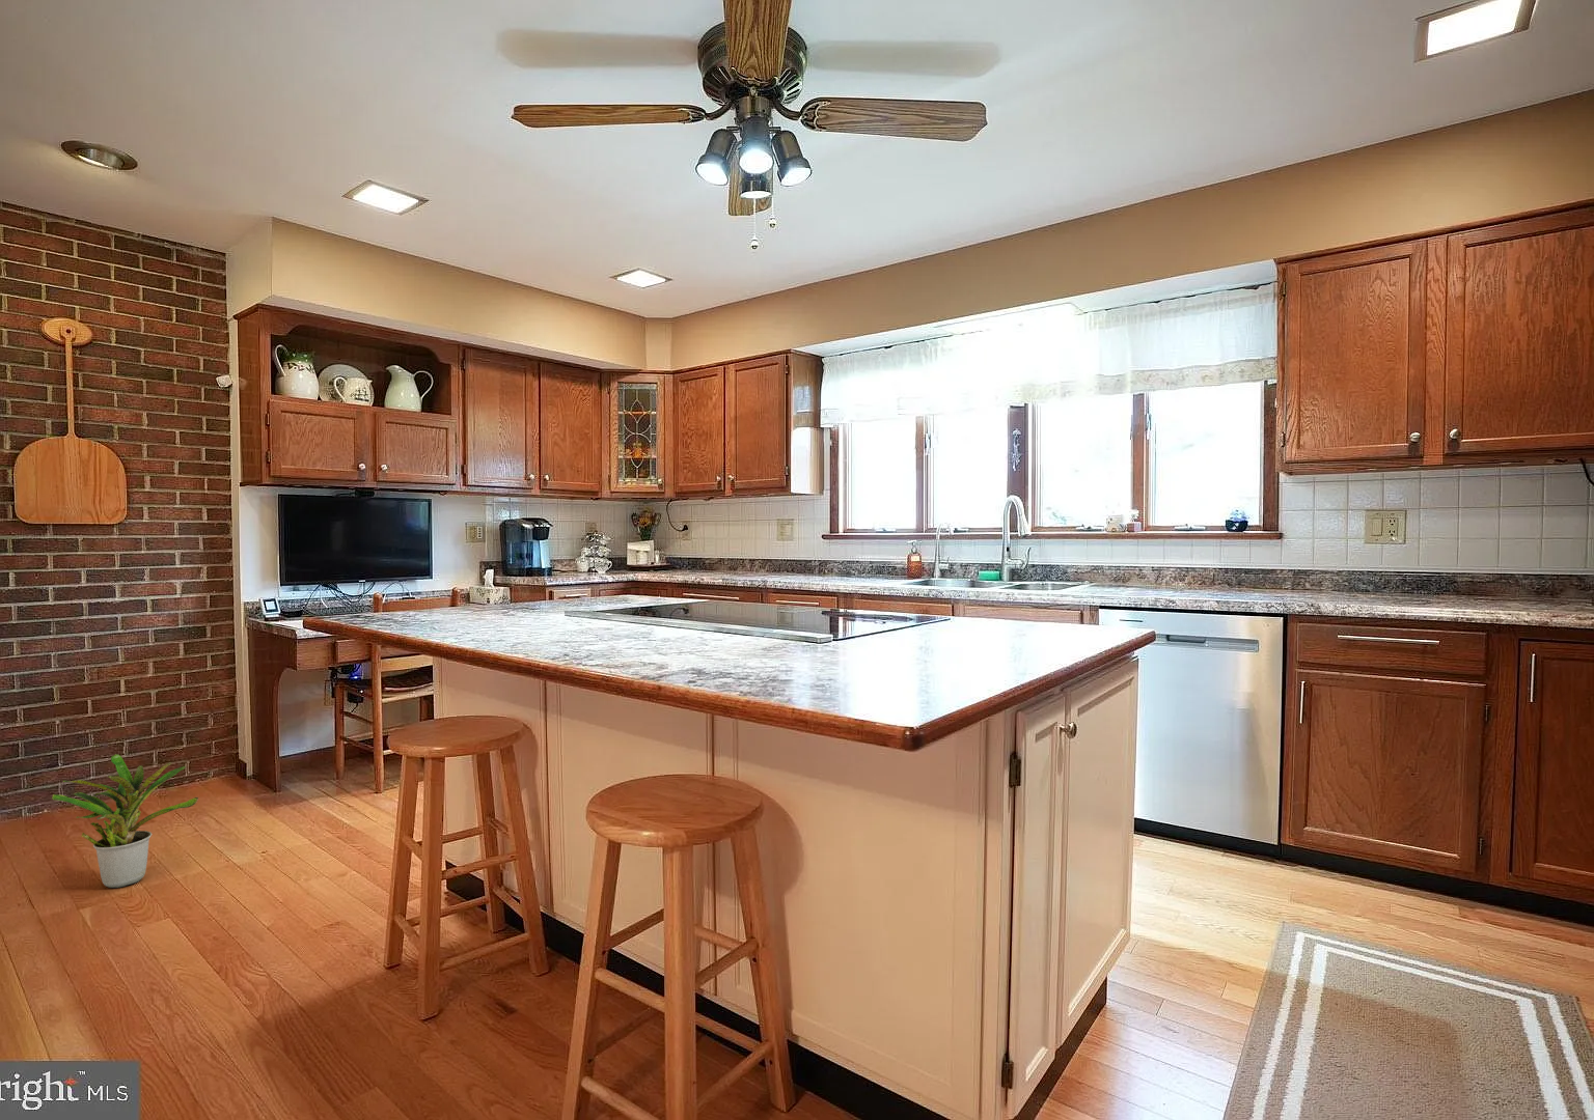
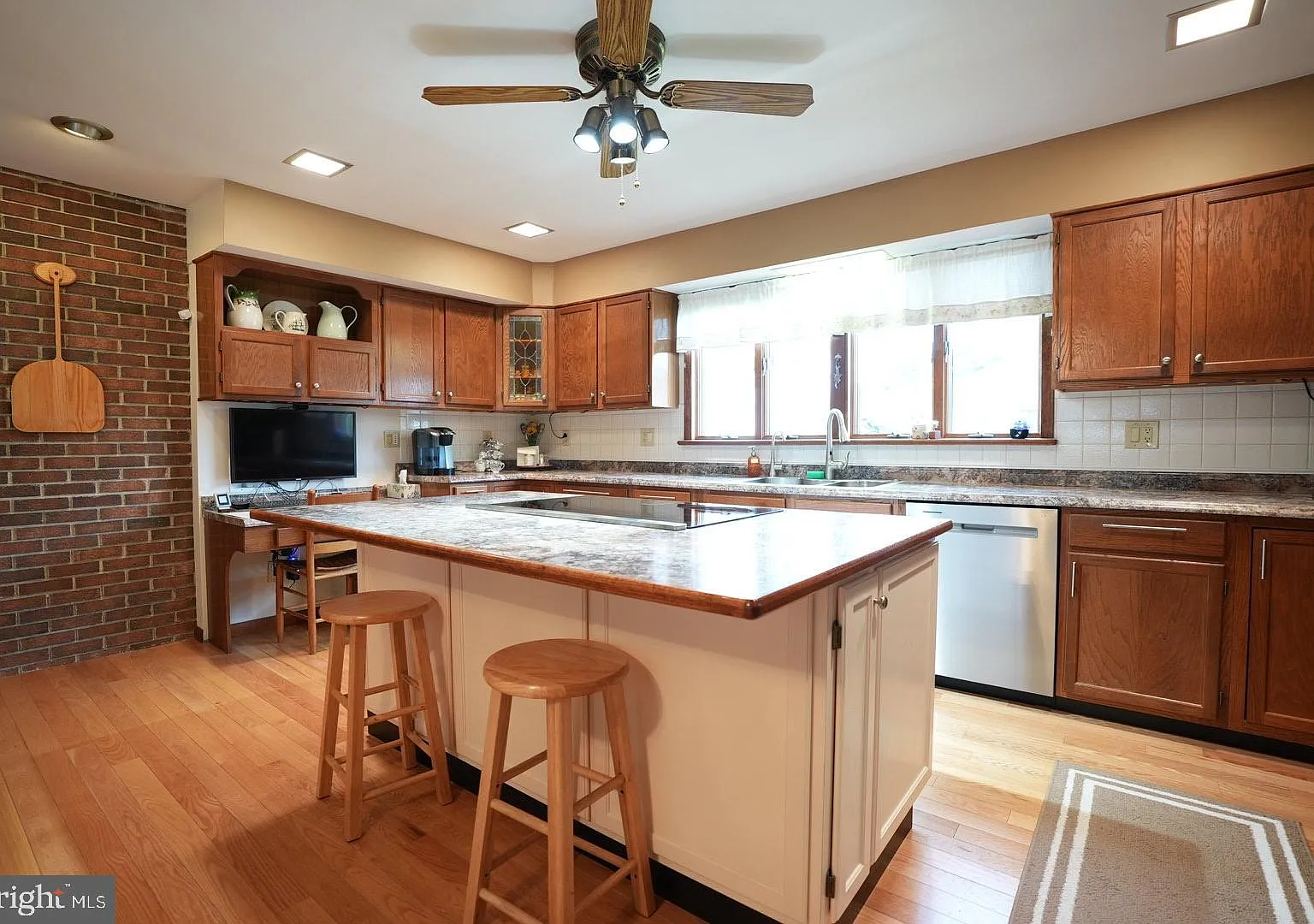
- potted plant [51,753,199,888]
